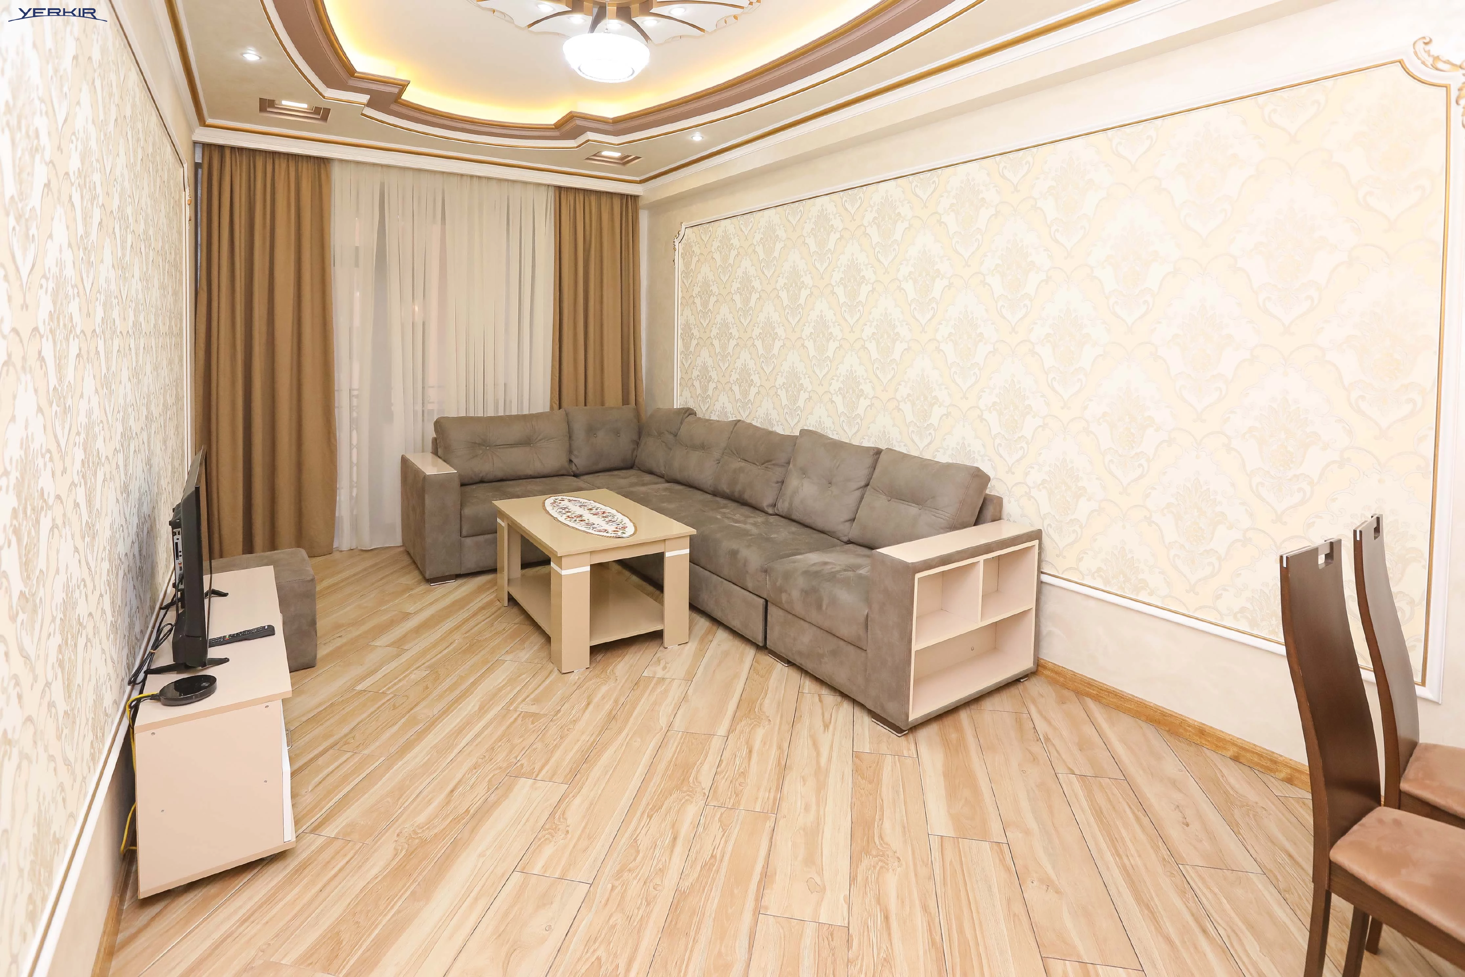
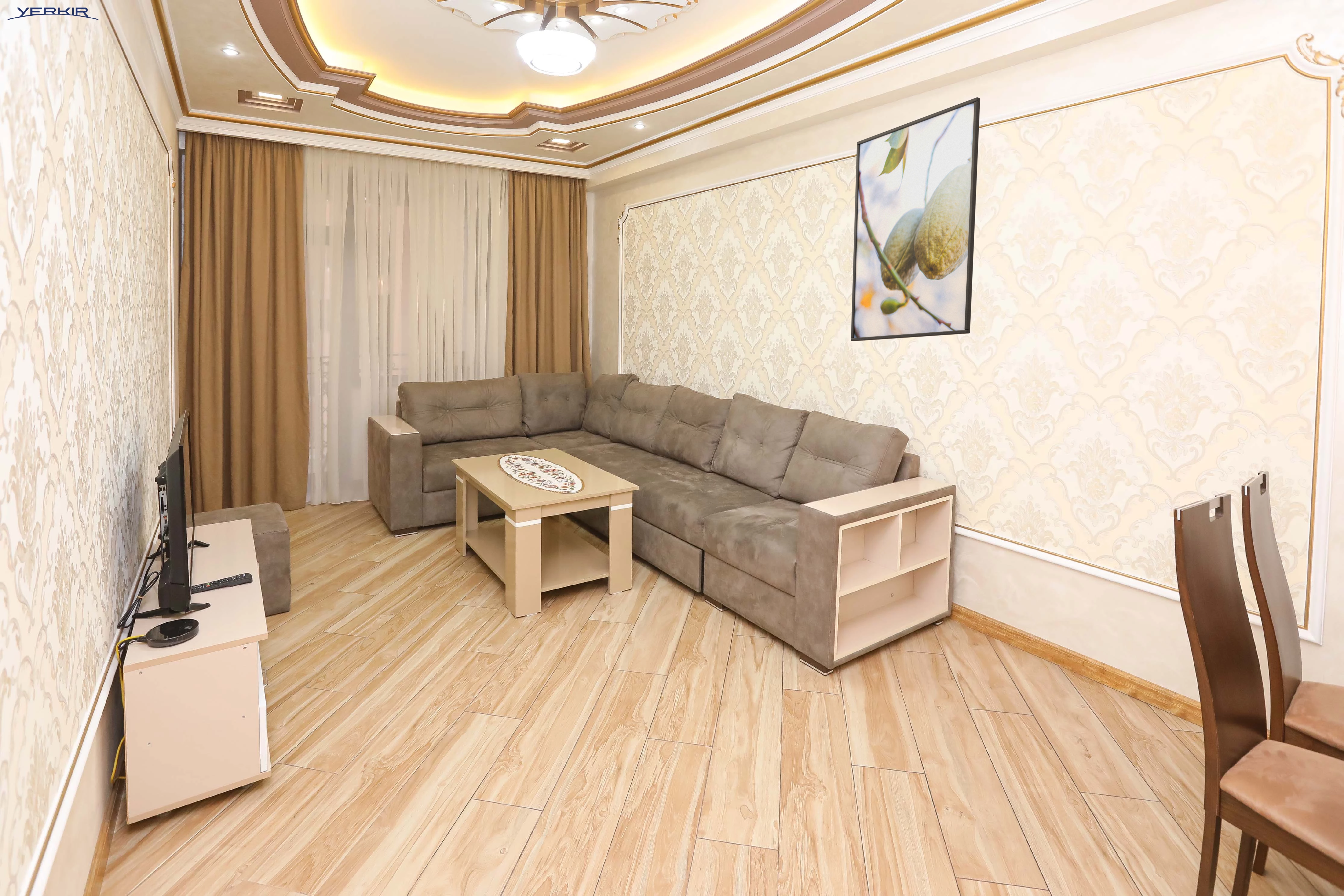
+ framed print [850,97,980,342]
